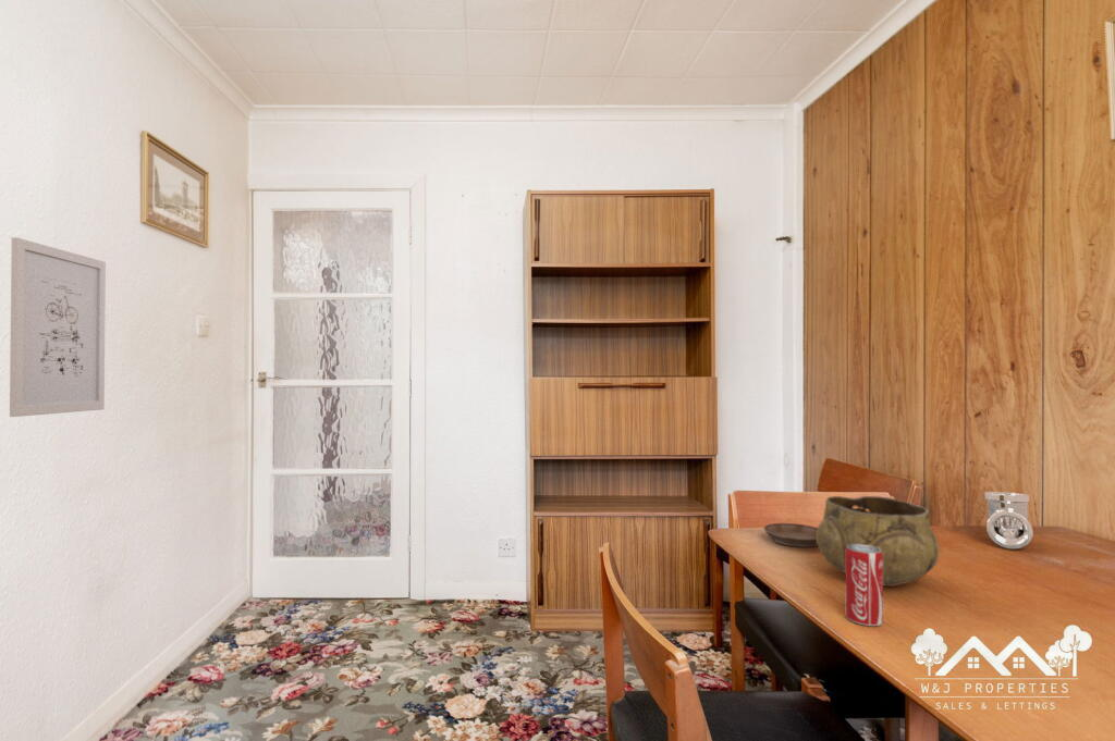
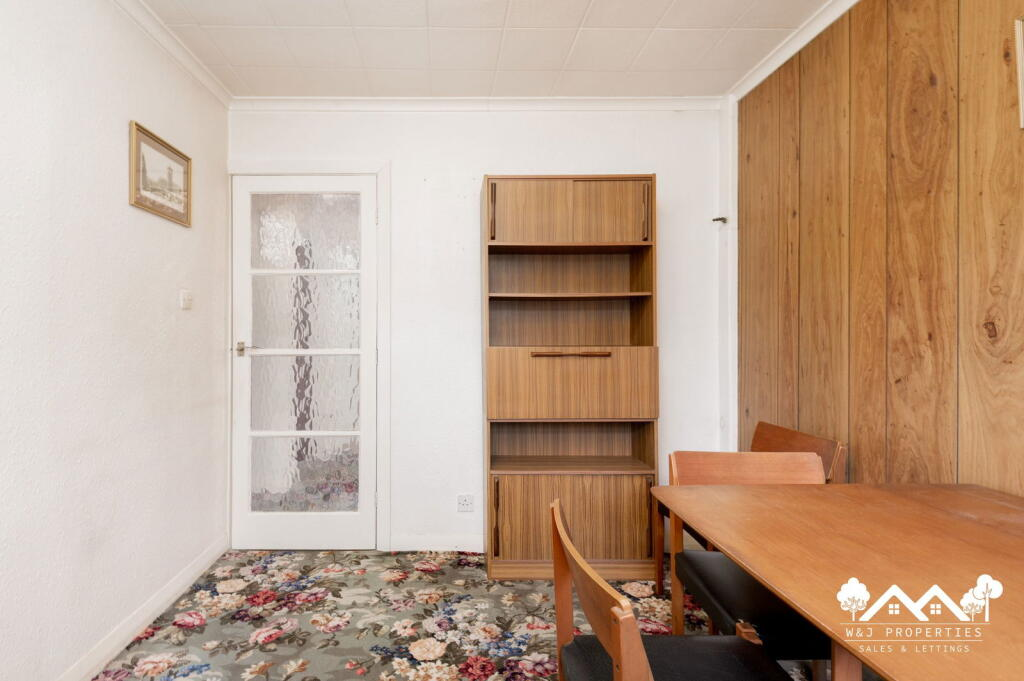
- pipe fitting [984,491,1034,549]
- beverage can [845,544,884,627]
- wall art [9,236,107,418]
- decorative bowl [817,495,940,588]
- saucer [763,522,818,548]
